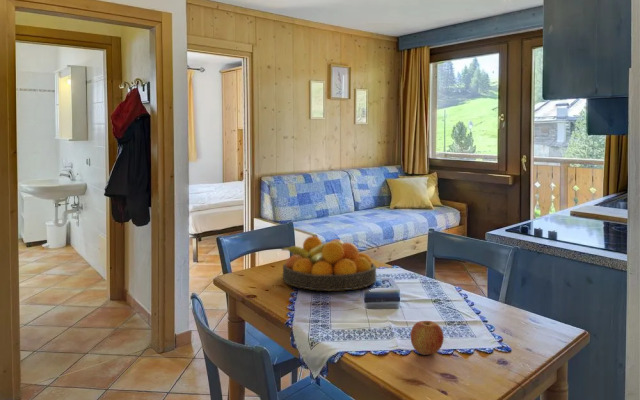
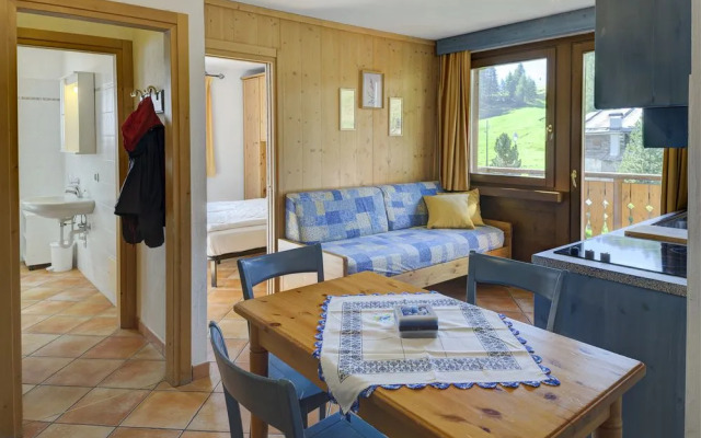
- apple [410,320,445,356]
- fruit bowl [281,235,377,292]
